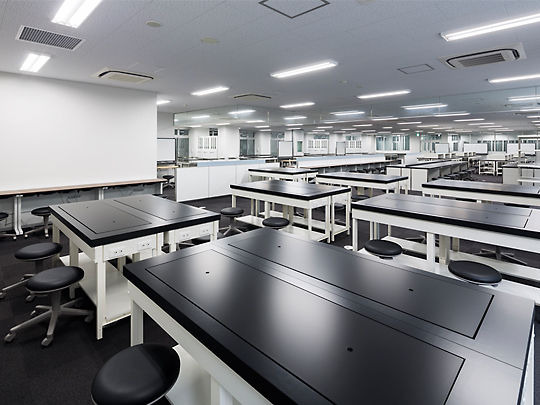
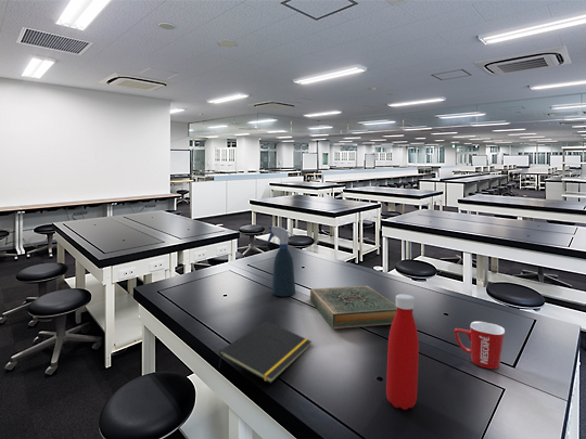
+ hardback book [309,285,397,330]
+ bottle [385,294,420,411]
+ spray bottle [265,225,296,297]
+ mug [454,321,506,370]
+ notepad [217,320,313,385]
